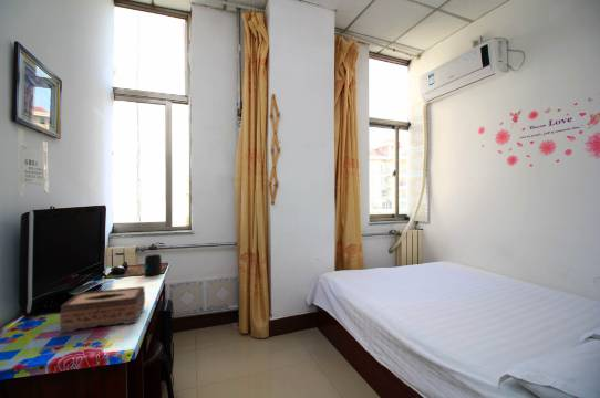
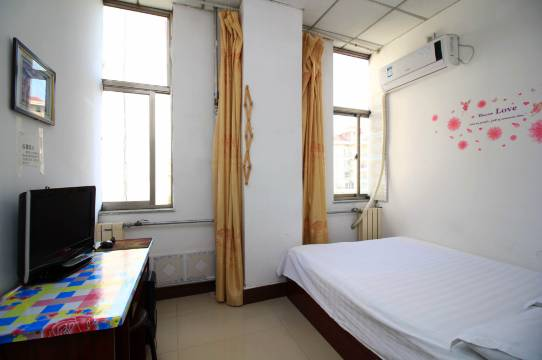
- tissue box [59,285,146,334]
- mug [143,253,163,276]
